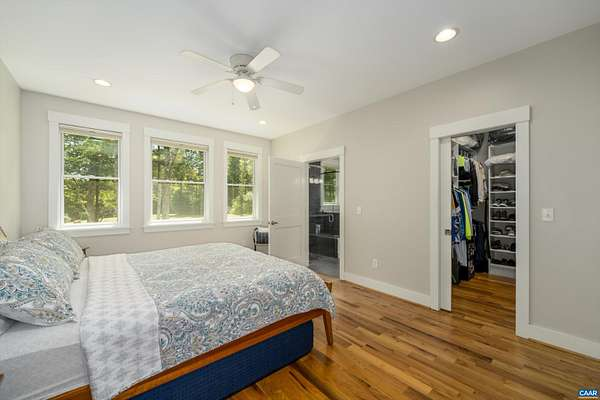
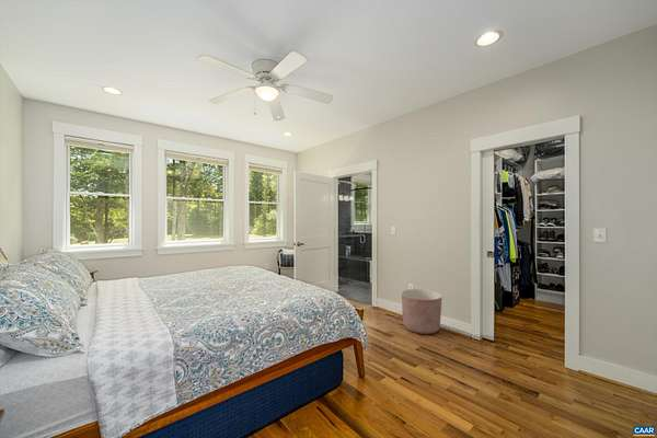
+ planter [401,288,442,335]
